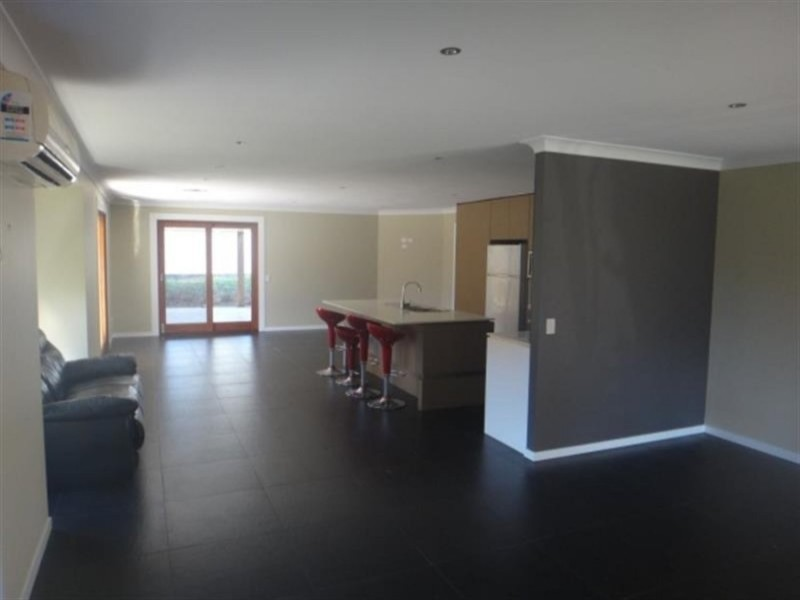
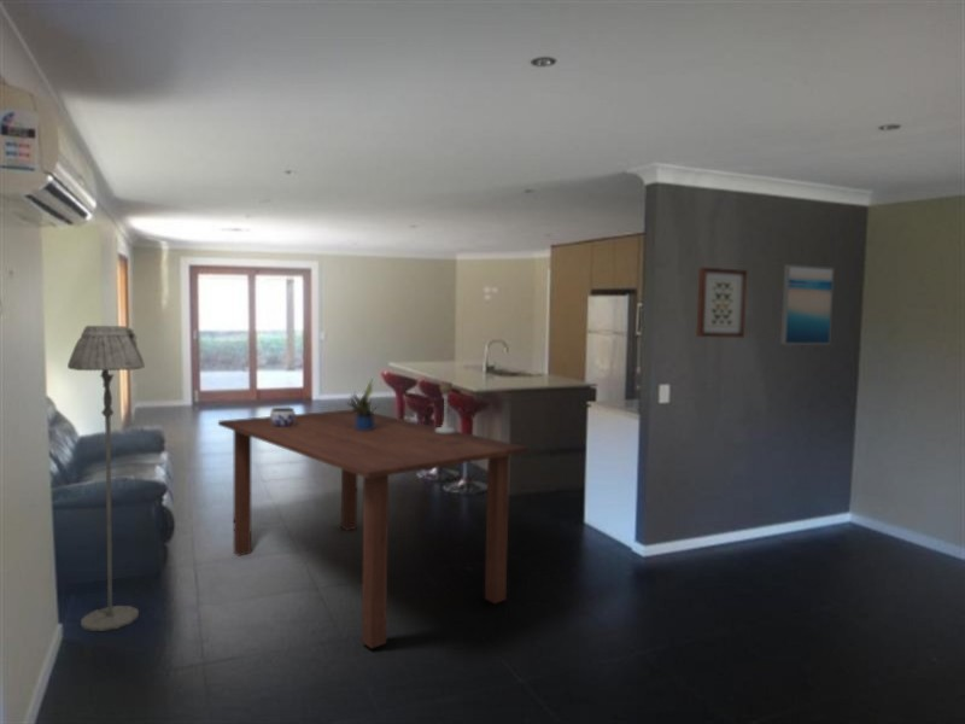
+ wall art [779,263,836,346]
+ potted plant [345,379,380,431]
+ jar [269,407,297,427]
+ dining table [217,408,530,649]
+ wall art [695,267,748,339]
+ candle holder [435,381,456,433]
+ floor lamp [66,325,146,632]
